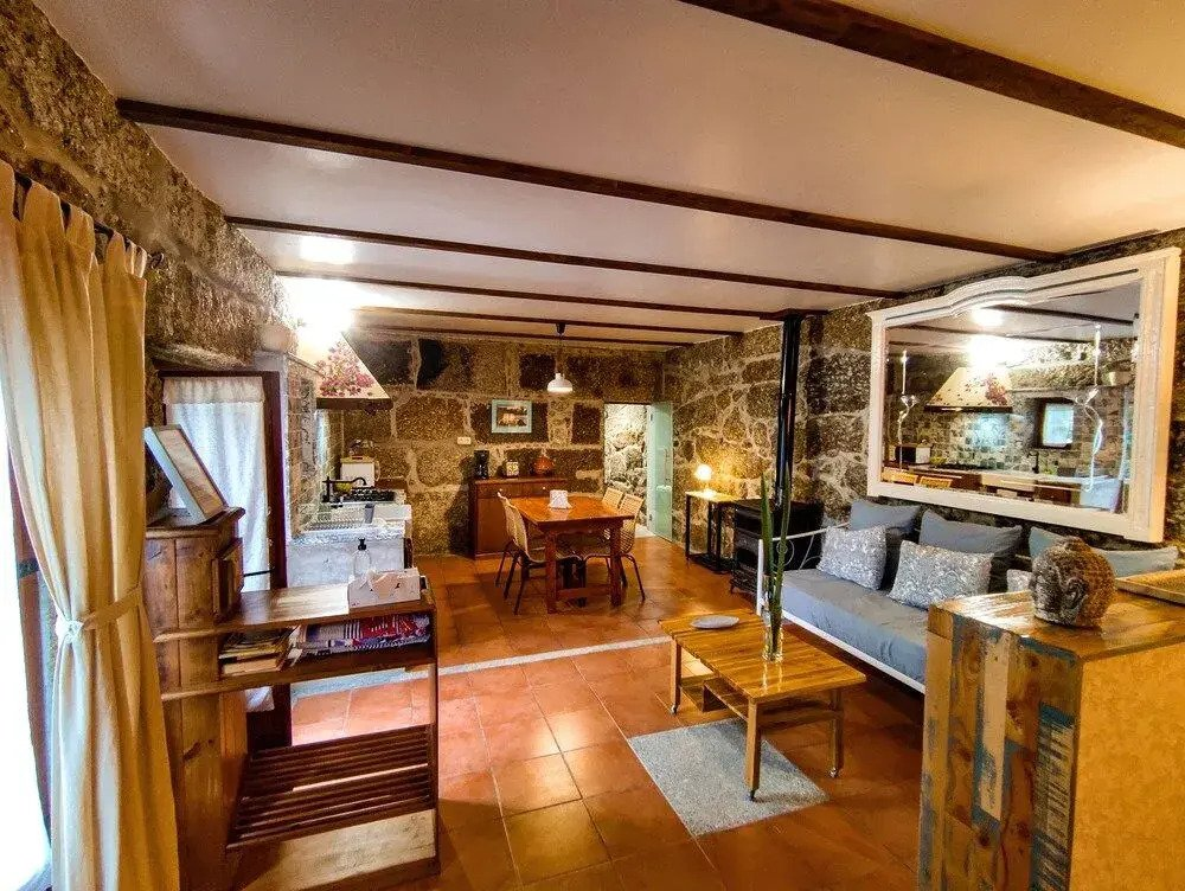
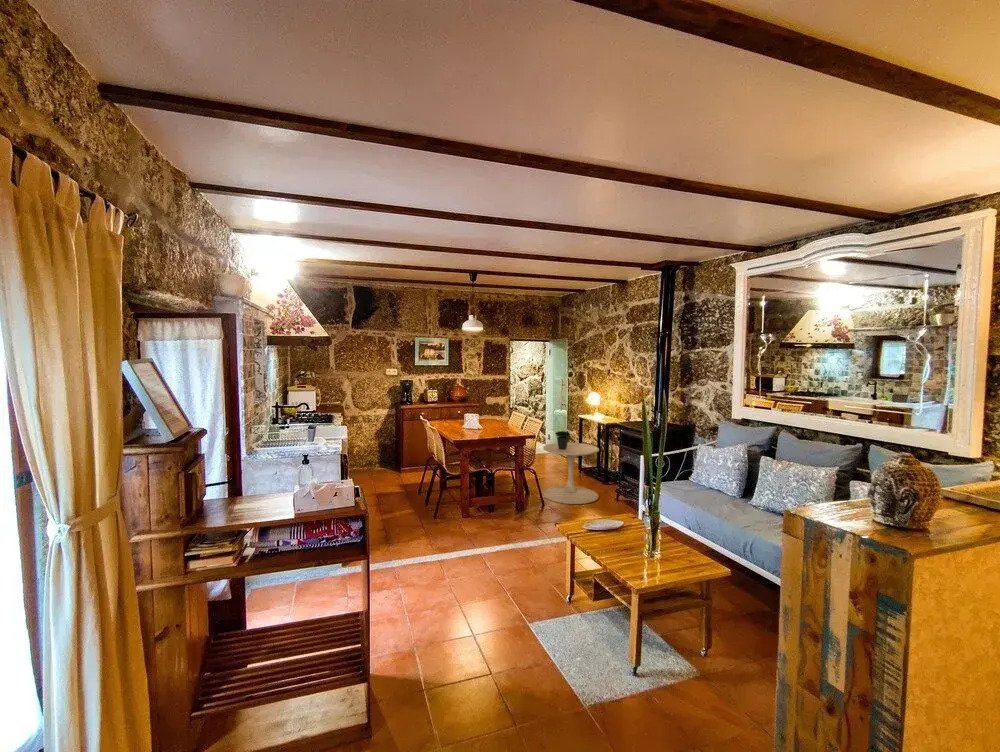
+ side table [542,442,600,505]
+ potted plant [554,417,572,449]
